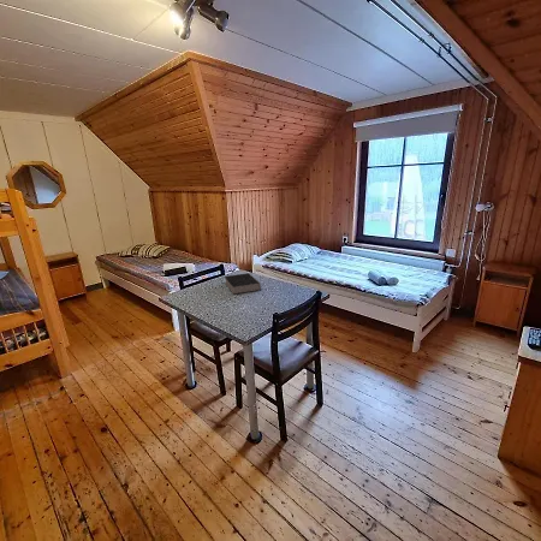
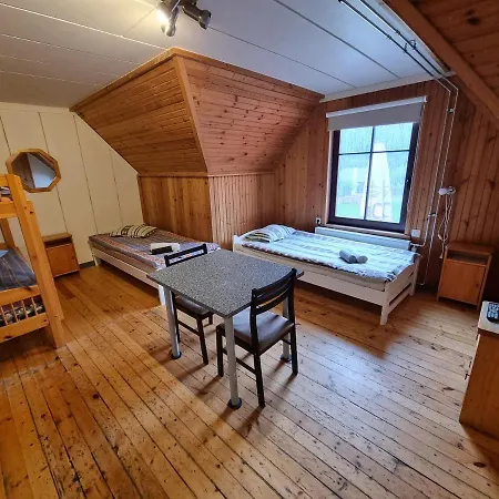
- book [224,272,262,296]
